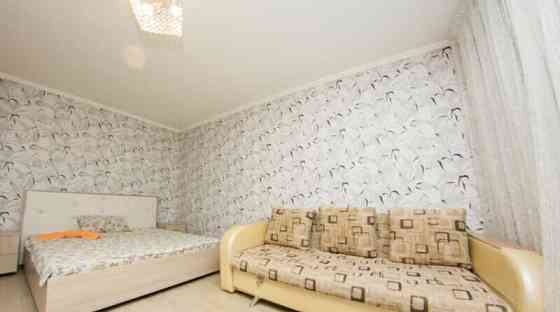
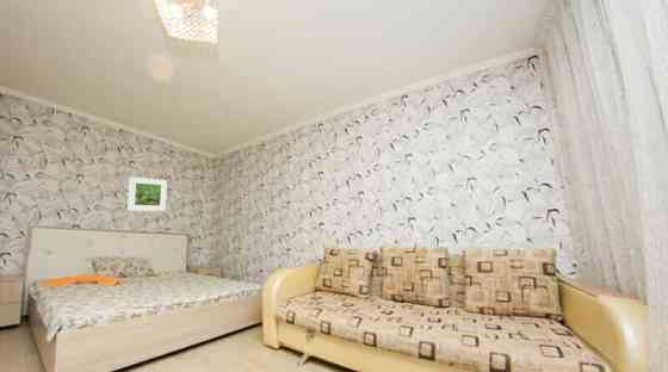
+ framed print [126,175,168,212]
